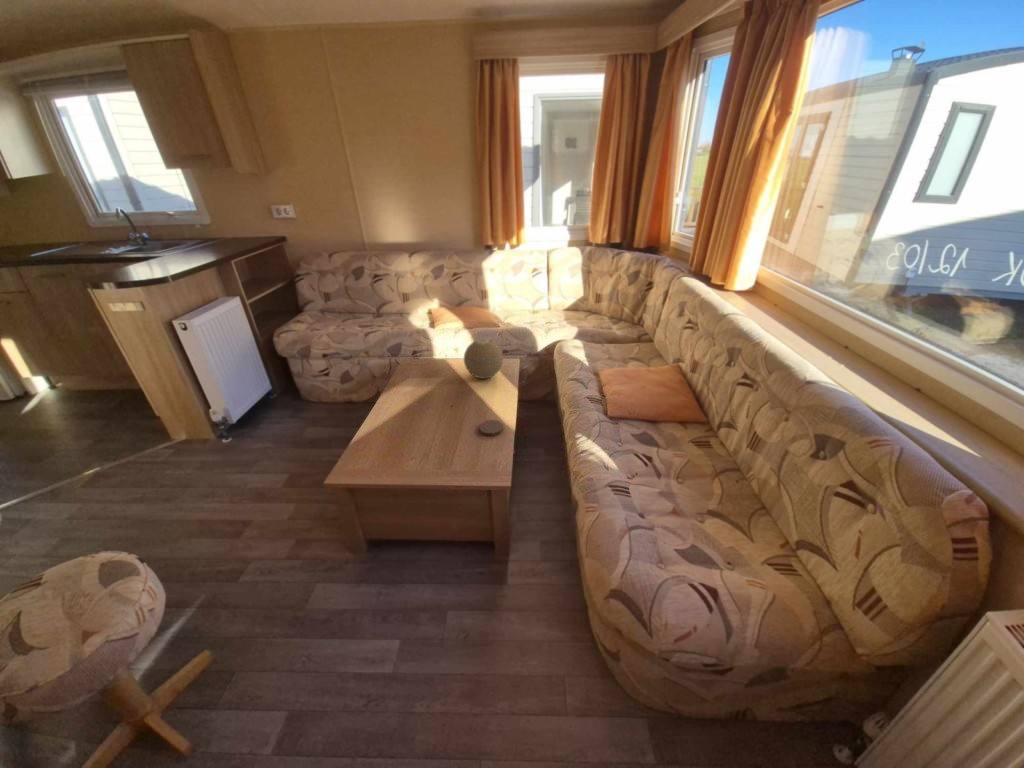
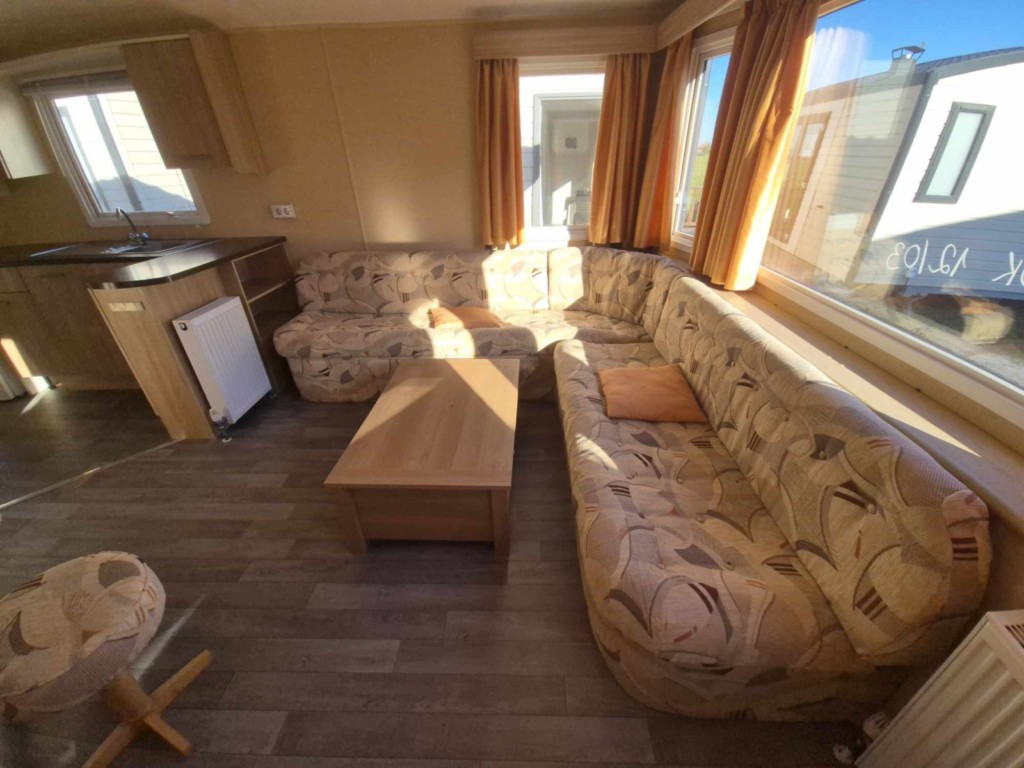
- decorative orb [463,338,504,380]
- coaster [479,419,504,437]
